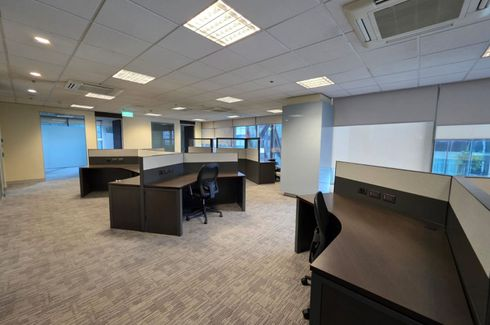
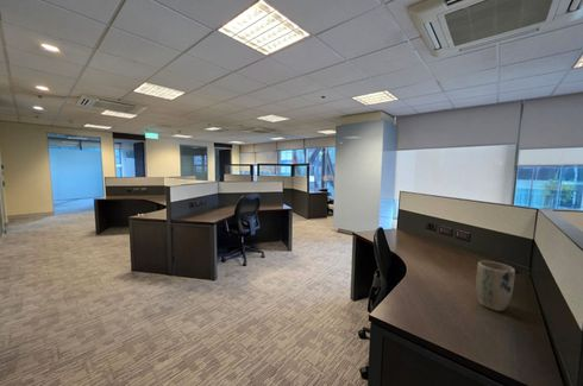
+ plant pot [475,260,516,312]
